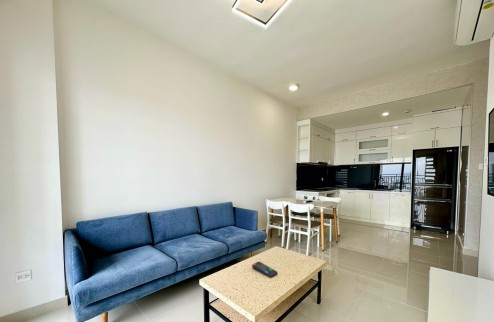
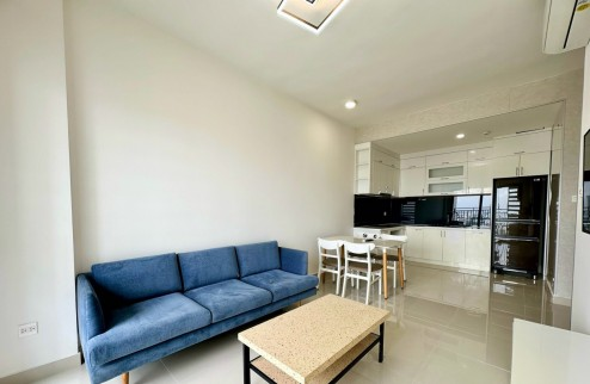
- remote control [251,261,278,279]
